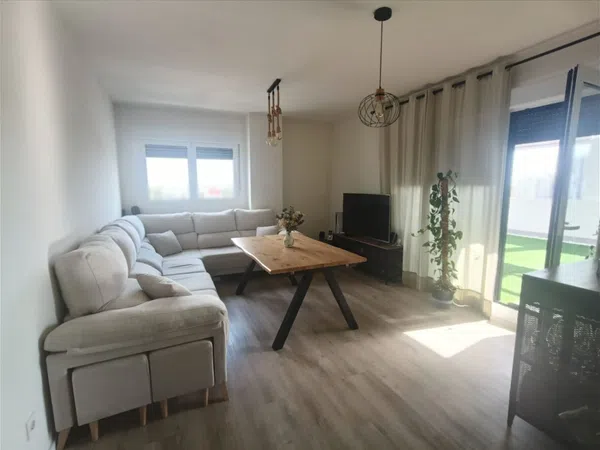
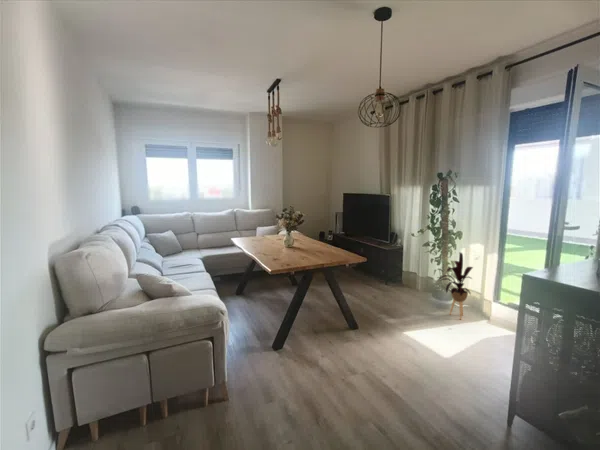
+ house plant [435,251,474,320]
